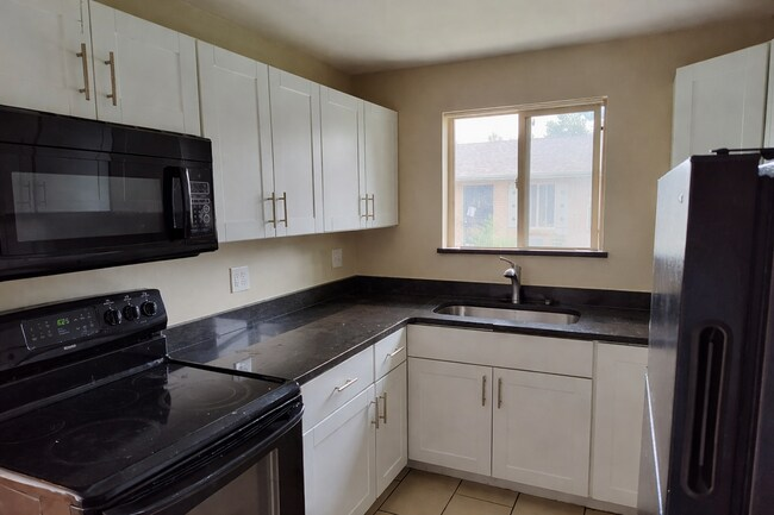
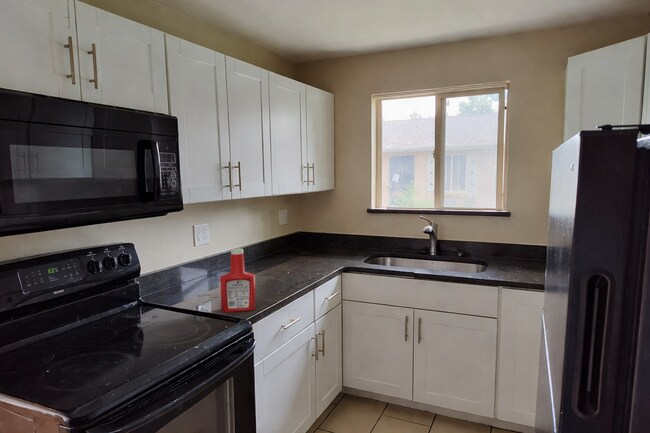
+ soap bottle [219,247,257,313]
